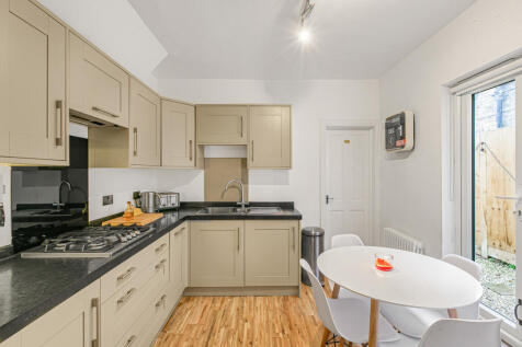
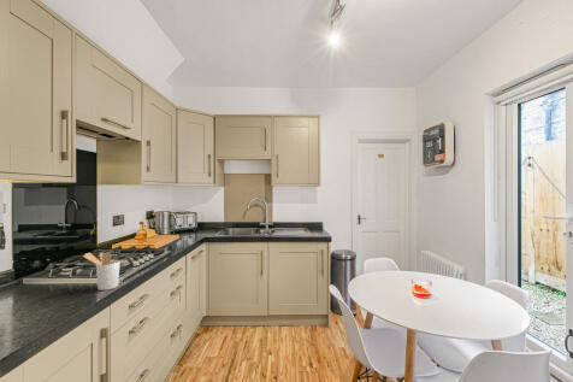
+ utensil holder [82,252,122,292]
